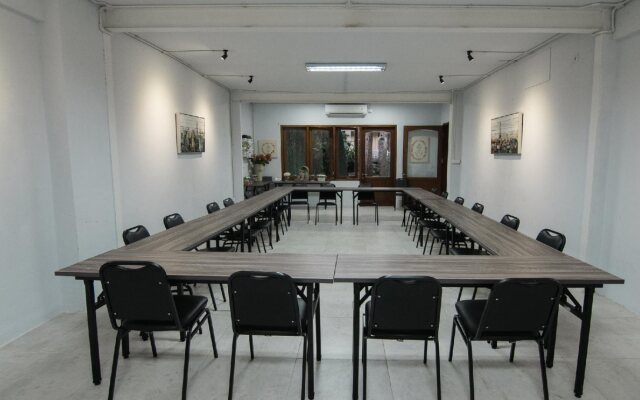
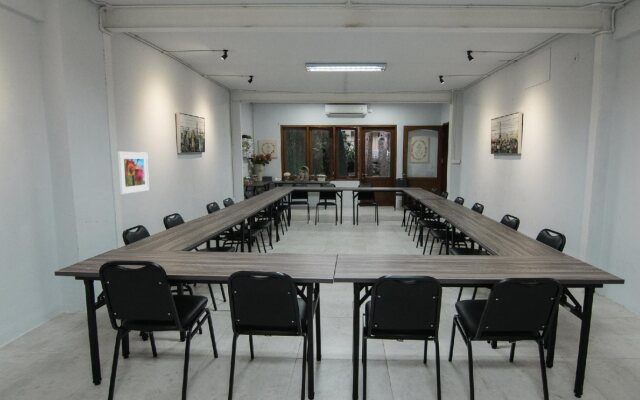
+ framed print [117,151,150,195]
